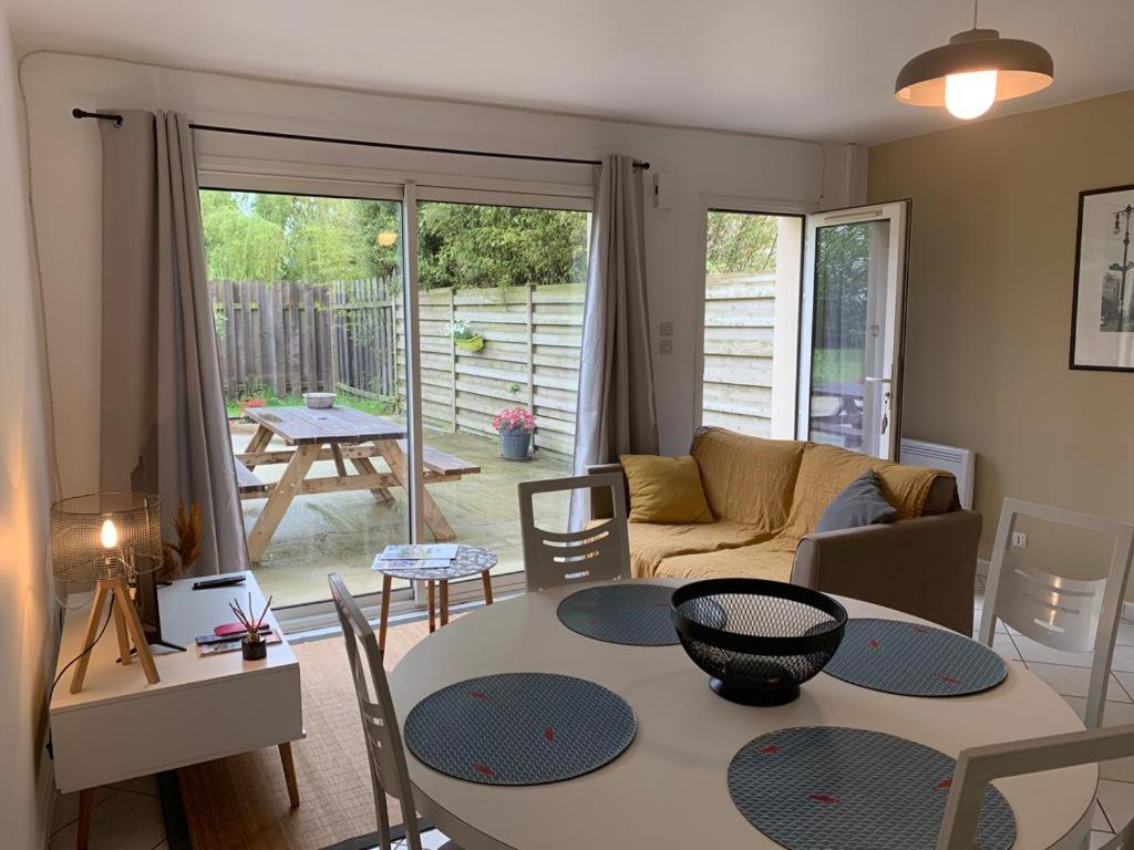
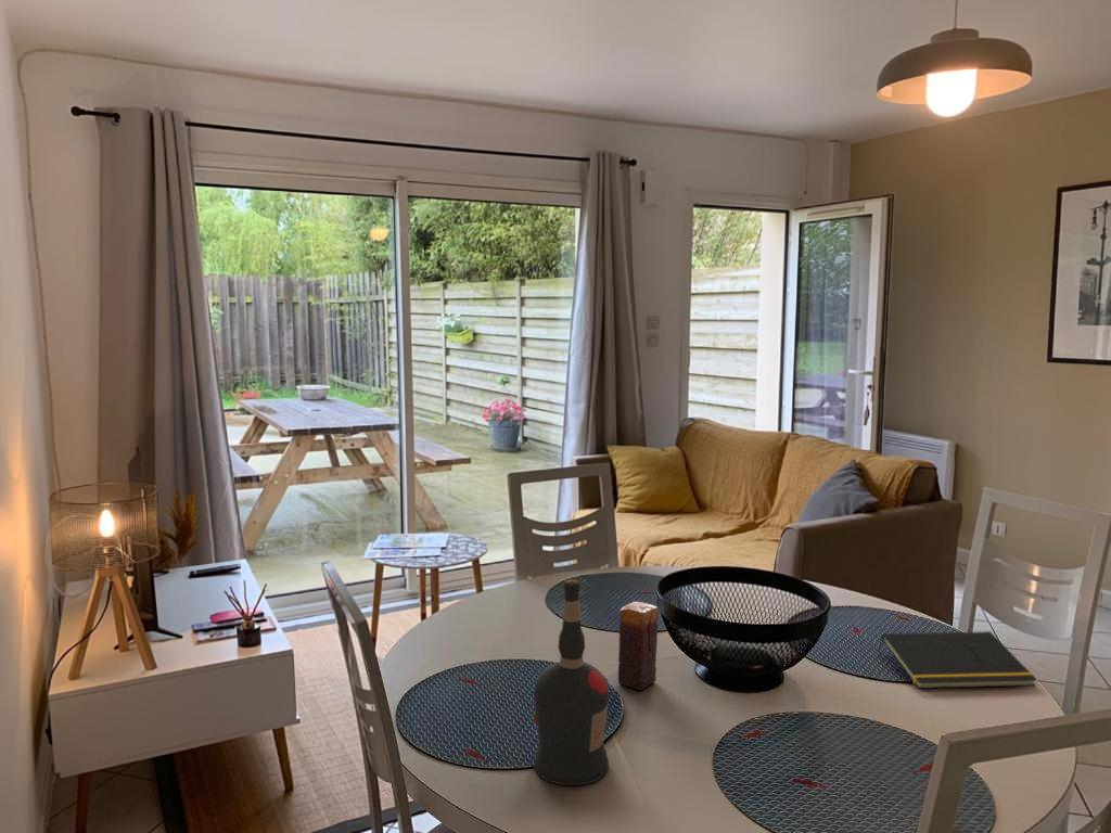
+ notepad [878,630,1038,690]
+ liquor bottle [533,579,610,786]
+ candle [616,601,660,691]
